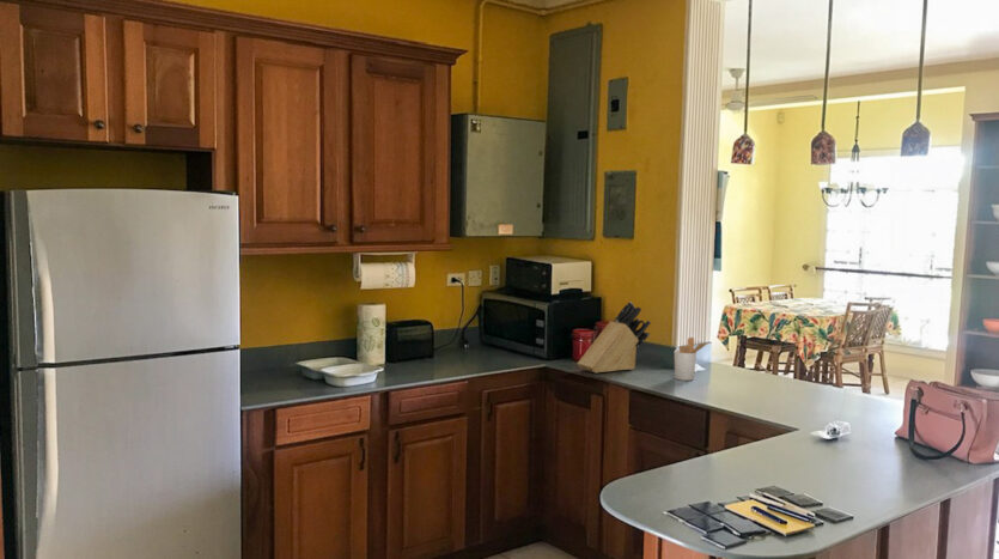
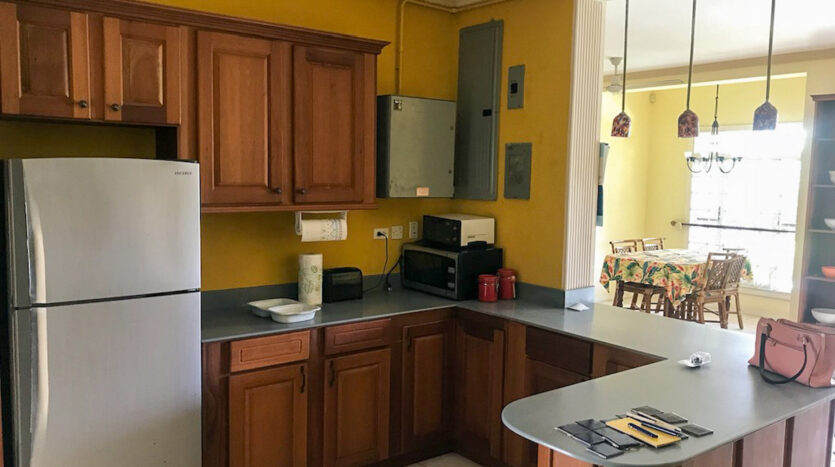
- utensil holder [672,336,709,382]
- knife block [577,300,652,375]
